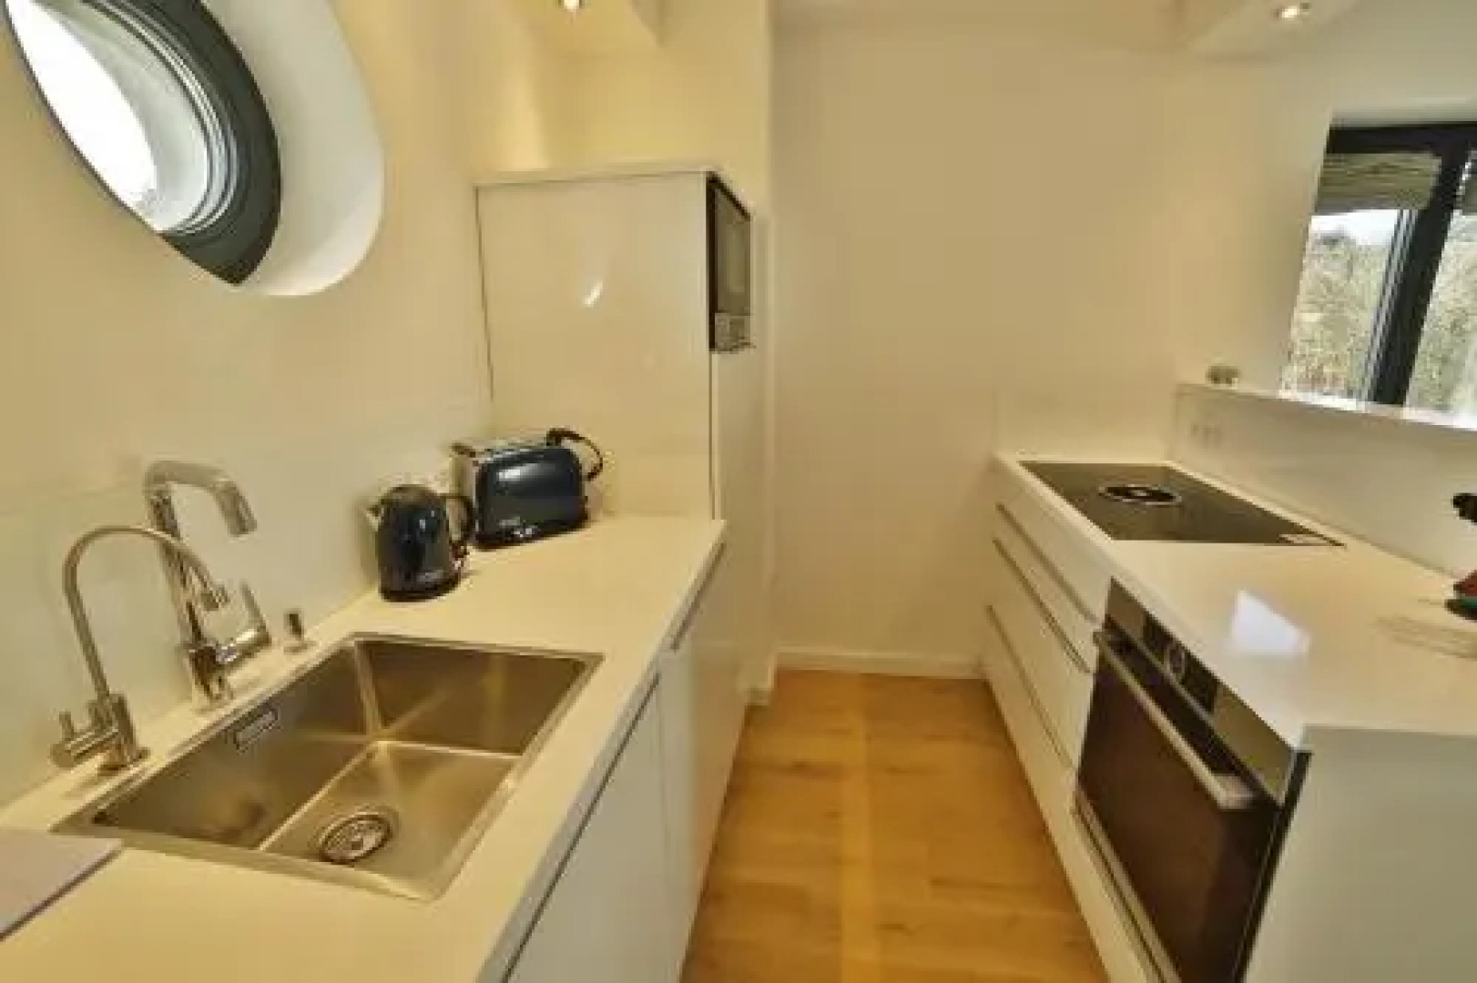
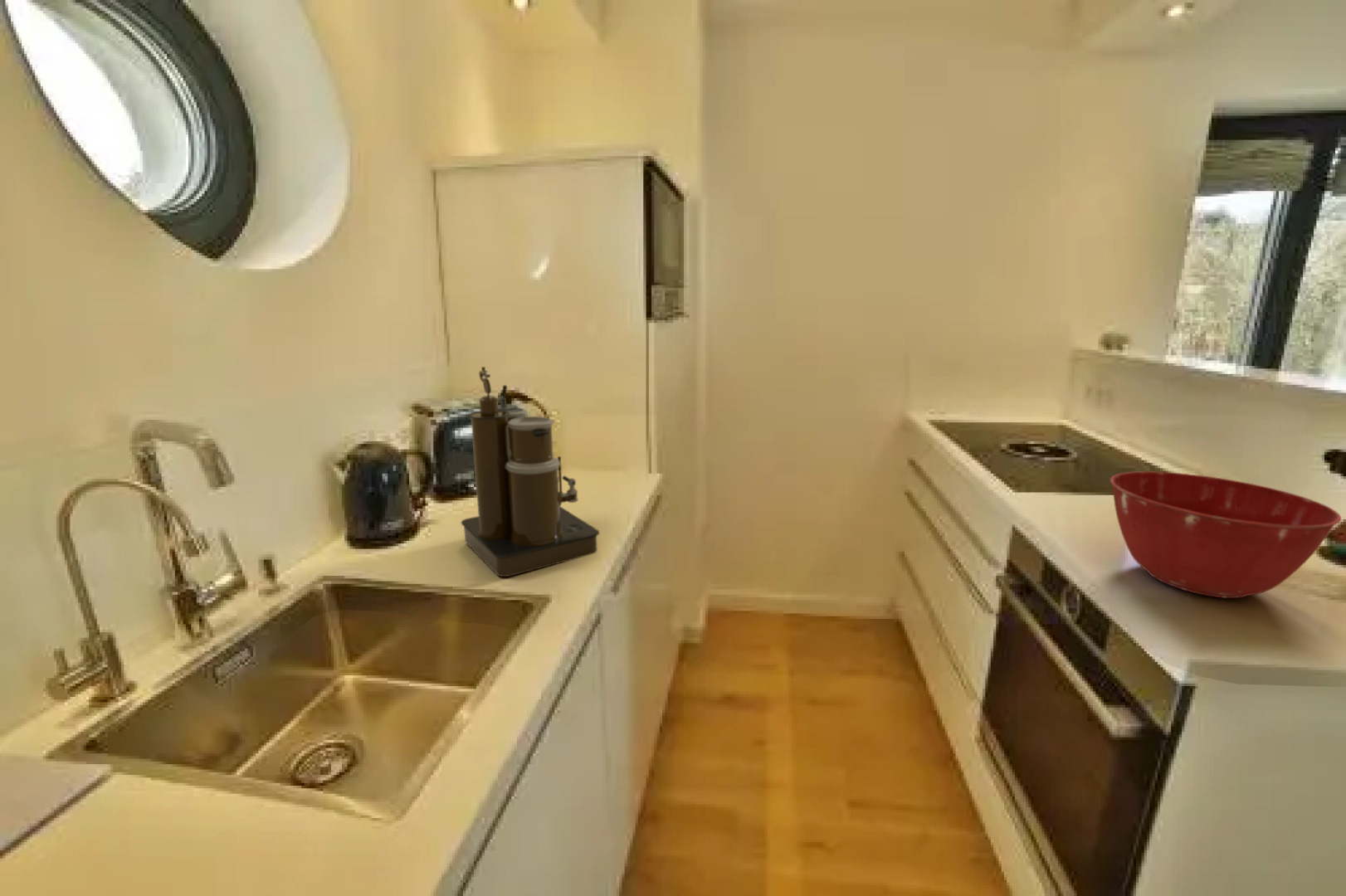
+ coffee maker [461,366,600,577]
+ mixing bowl [1109,470,1342,599]
